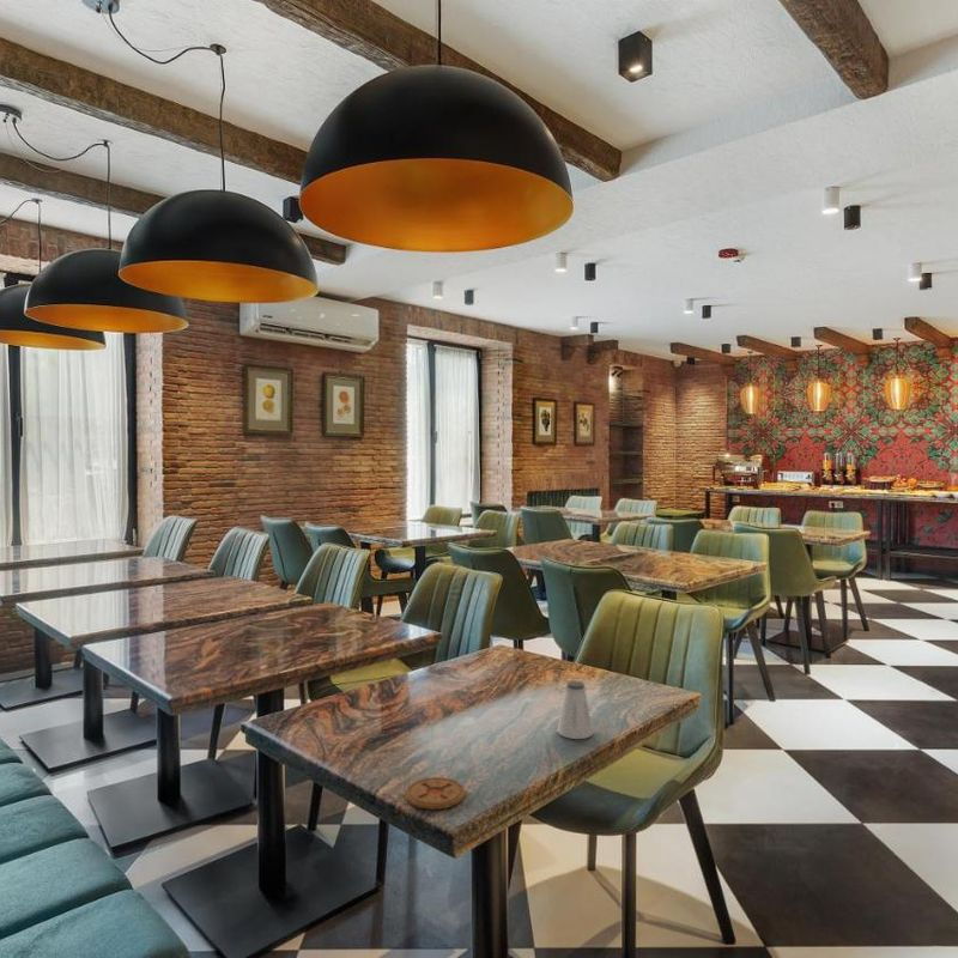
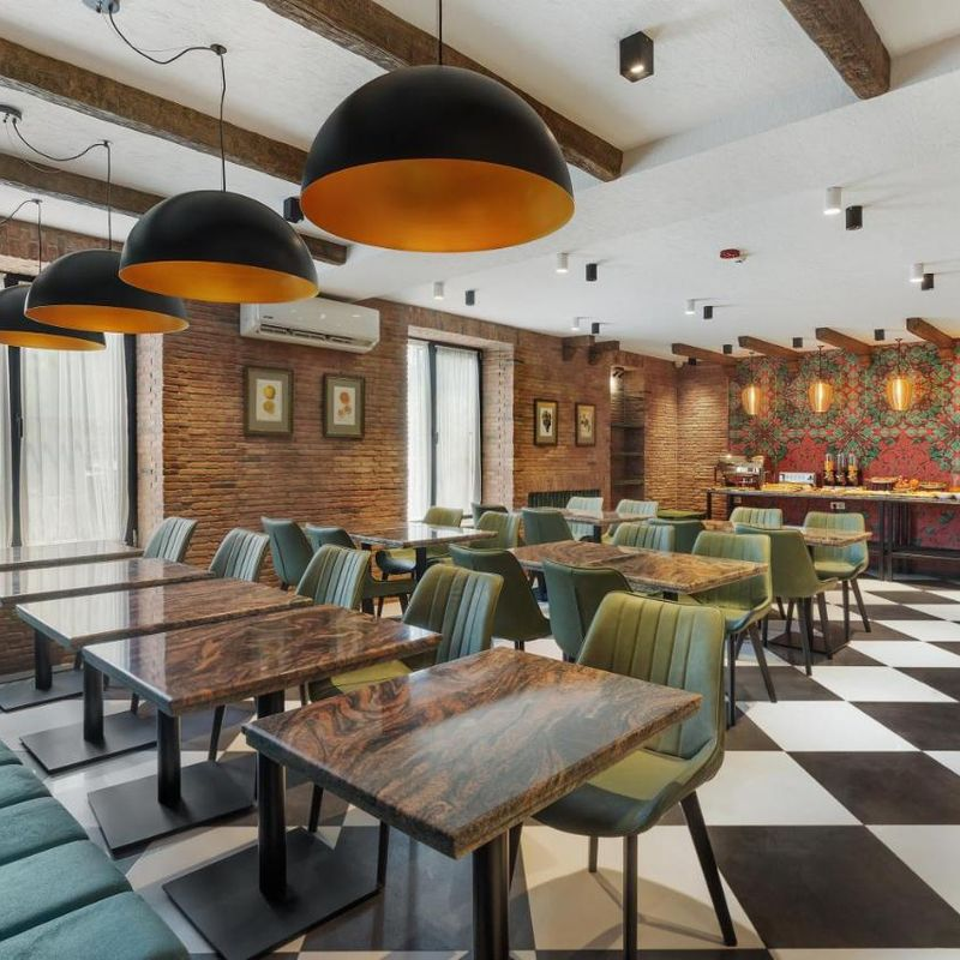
- coaster [404,776,466,811]
- saltshaker [557,679,595,740]
